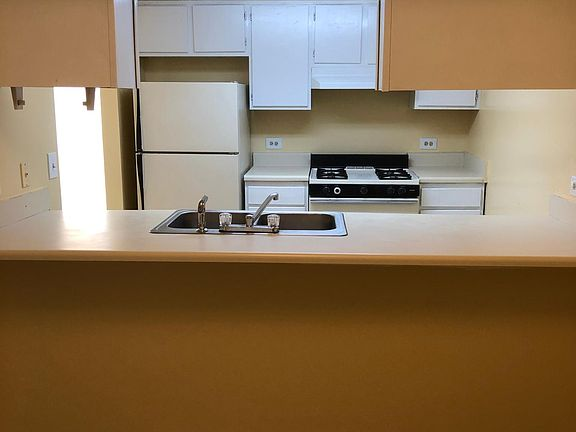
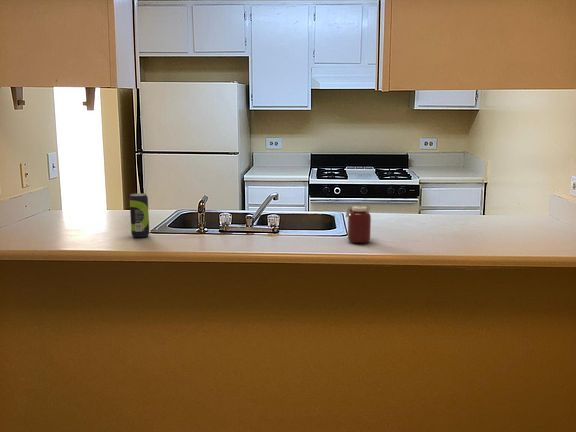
+ jar [345,205,372,244]
+ beverage can [129,192,150,238]
